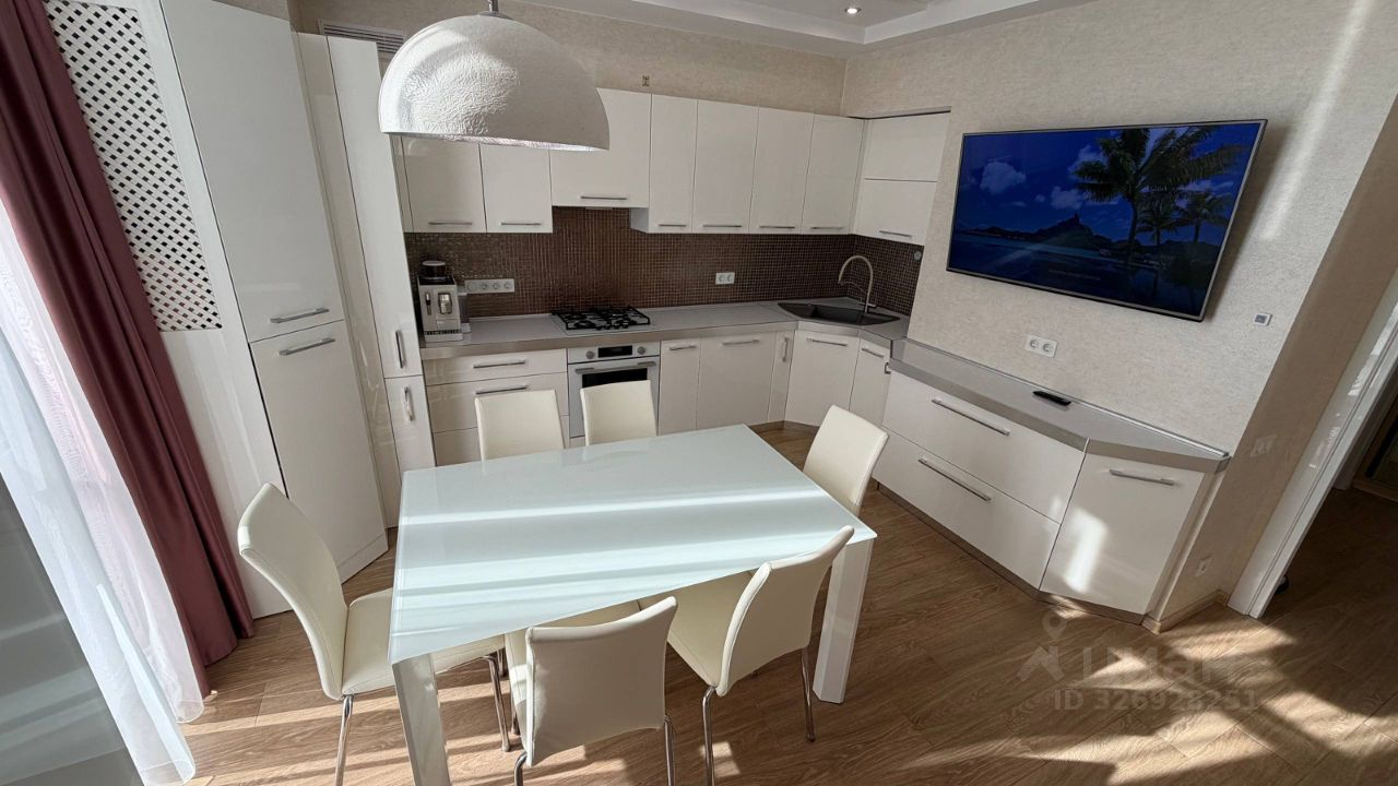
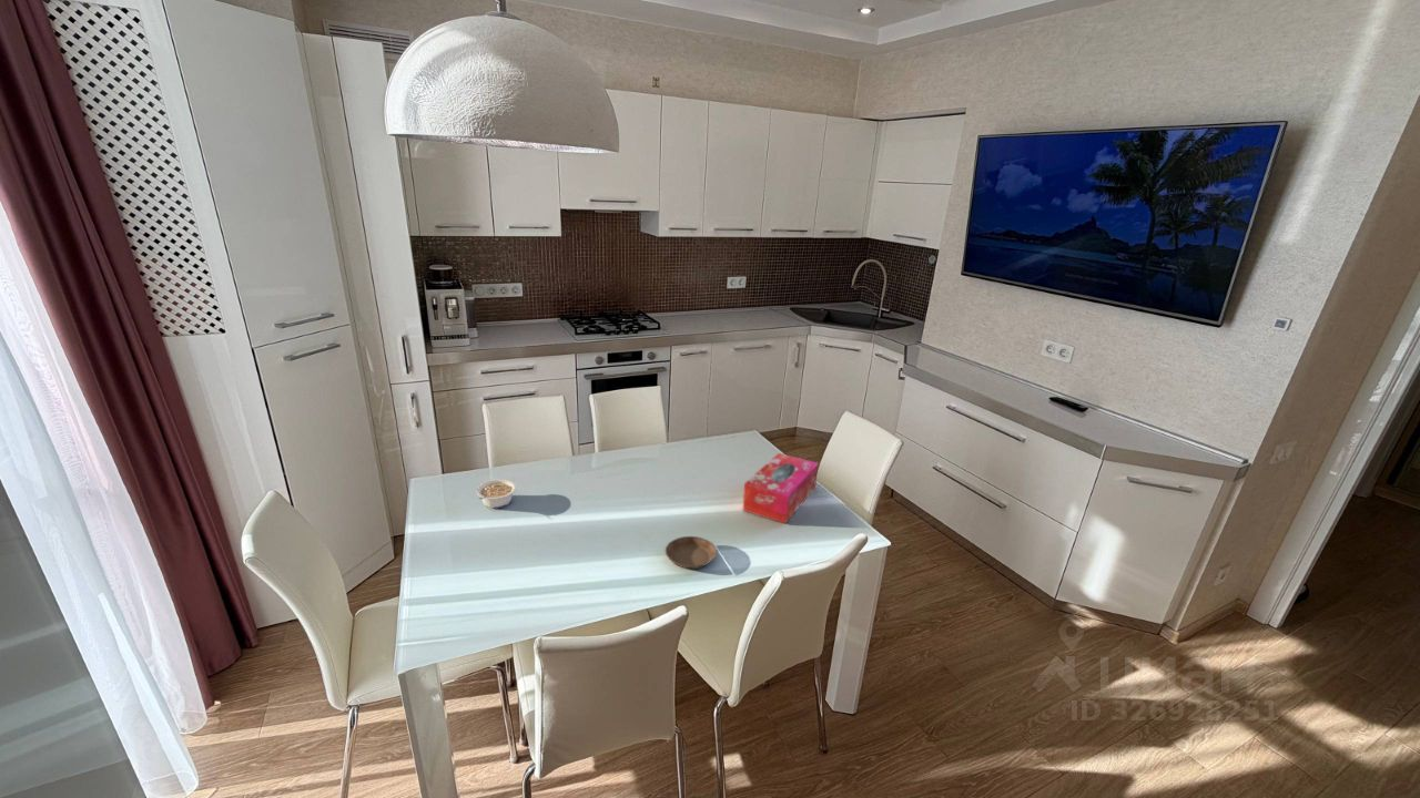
+ legume [476,478,517,509]
+ saucer [665,535,718,570]
+ tissue box [741,452,819,524]
